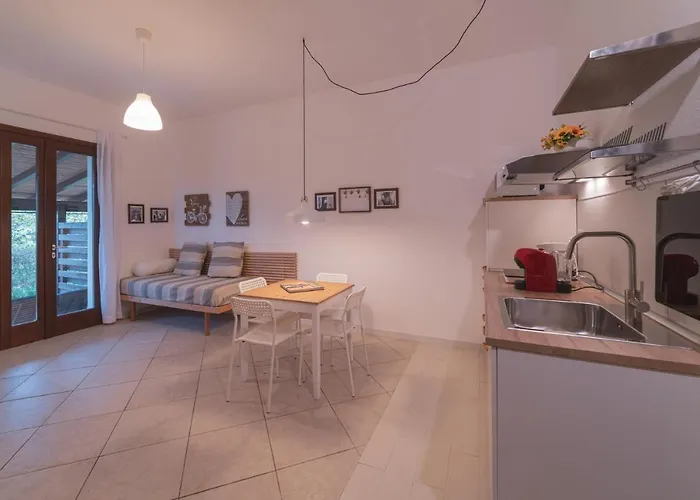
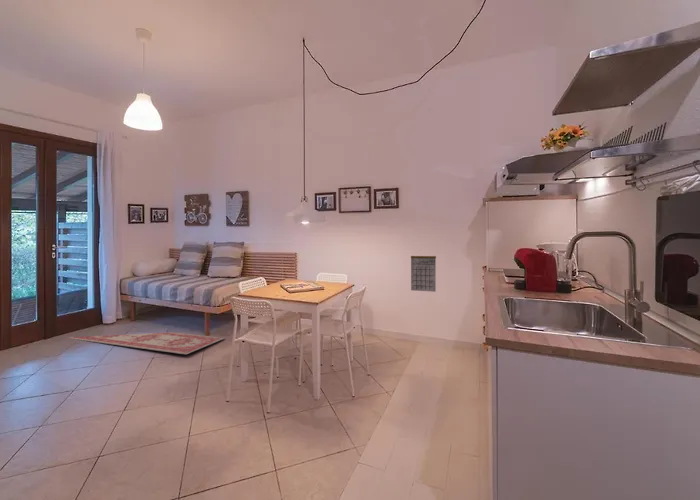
+ rug [66,331,226,355]
+ calendar [410,249,437,293]
